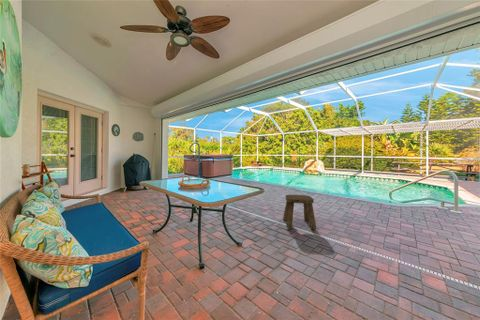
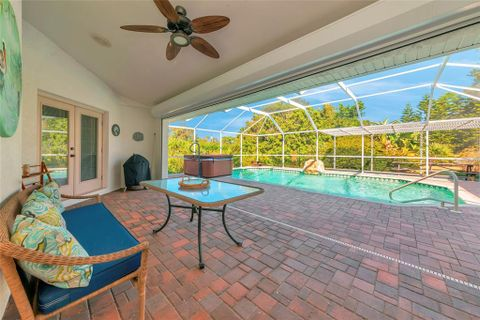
- stool [282,194,317,230]
